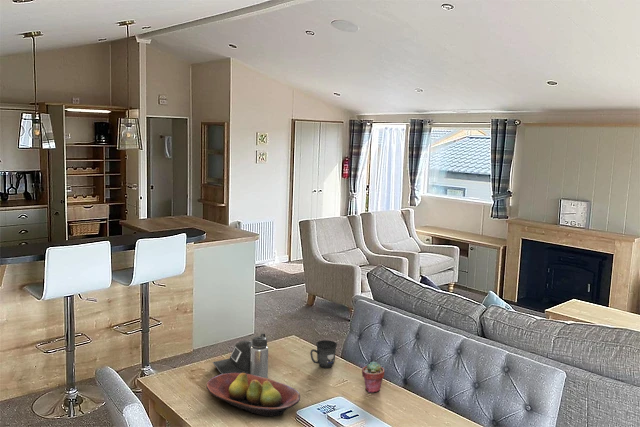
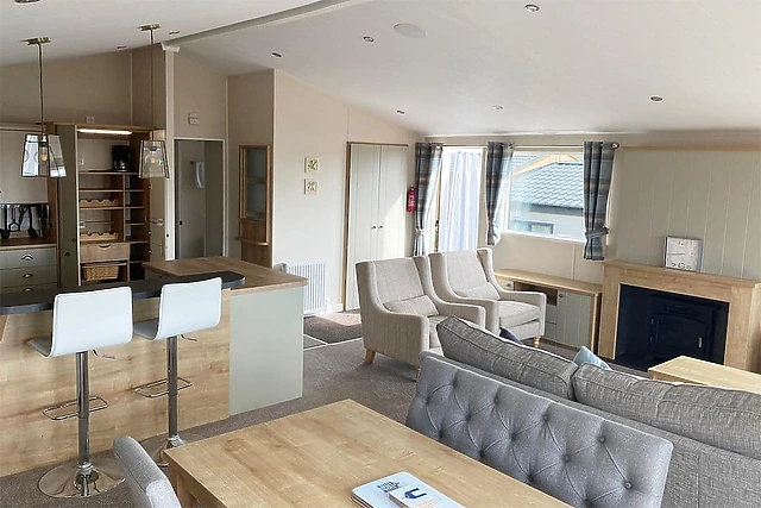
- water bottle [212,332,269,379]
- mug [309,339,338,369]
- potted succulent [361,360,385,394]
- fruit bowl [205,373,301,417]
